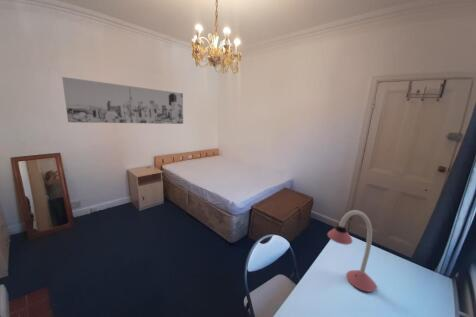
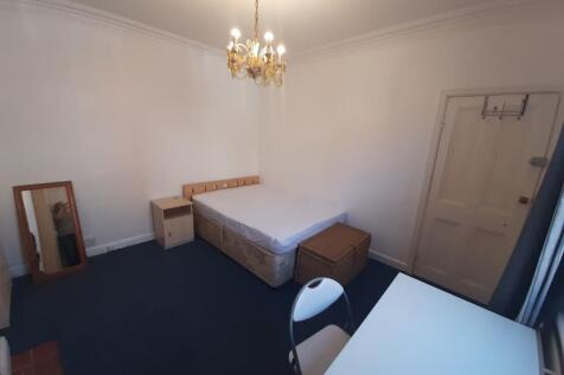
- wall art [61,76,184,125]
- desk lamp [326,209,377,293]
